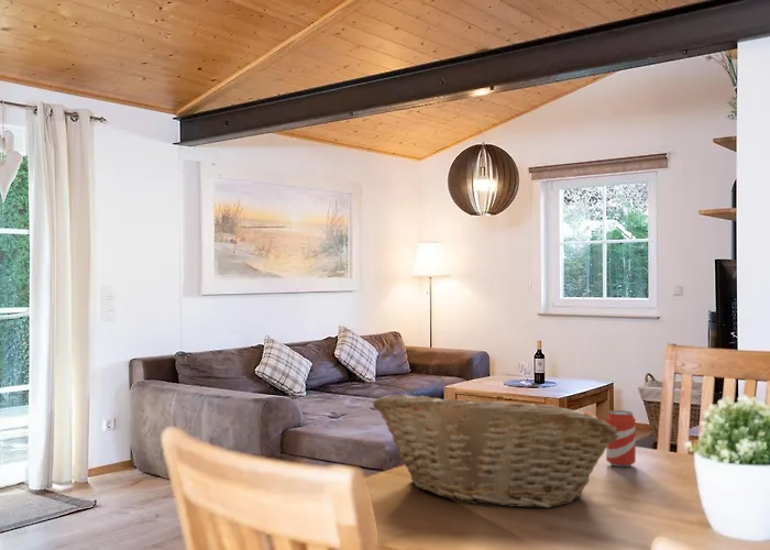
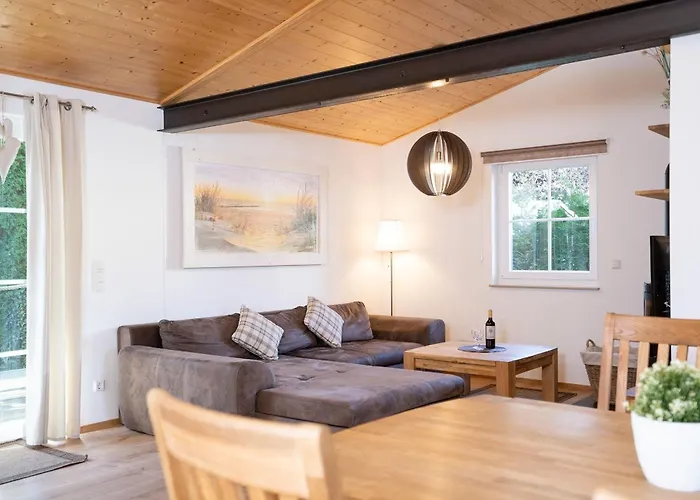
- beverage can [605,409,637,468]
- fruit basket [372,394,619,509]
